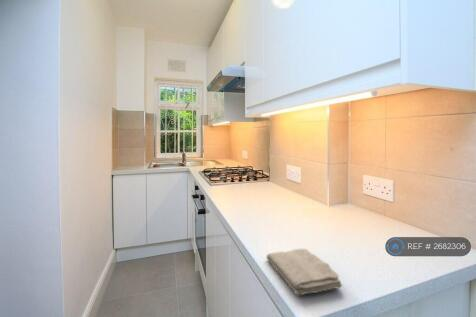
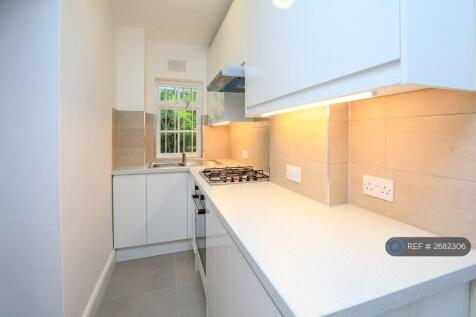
- washcloth [265,248,343,296]
